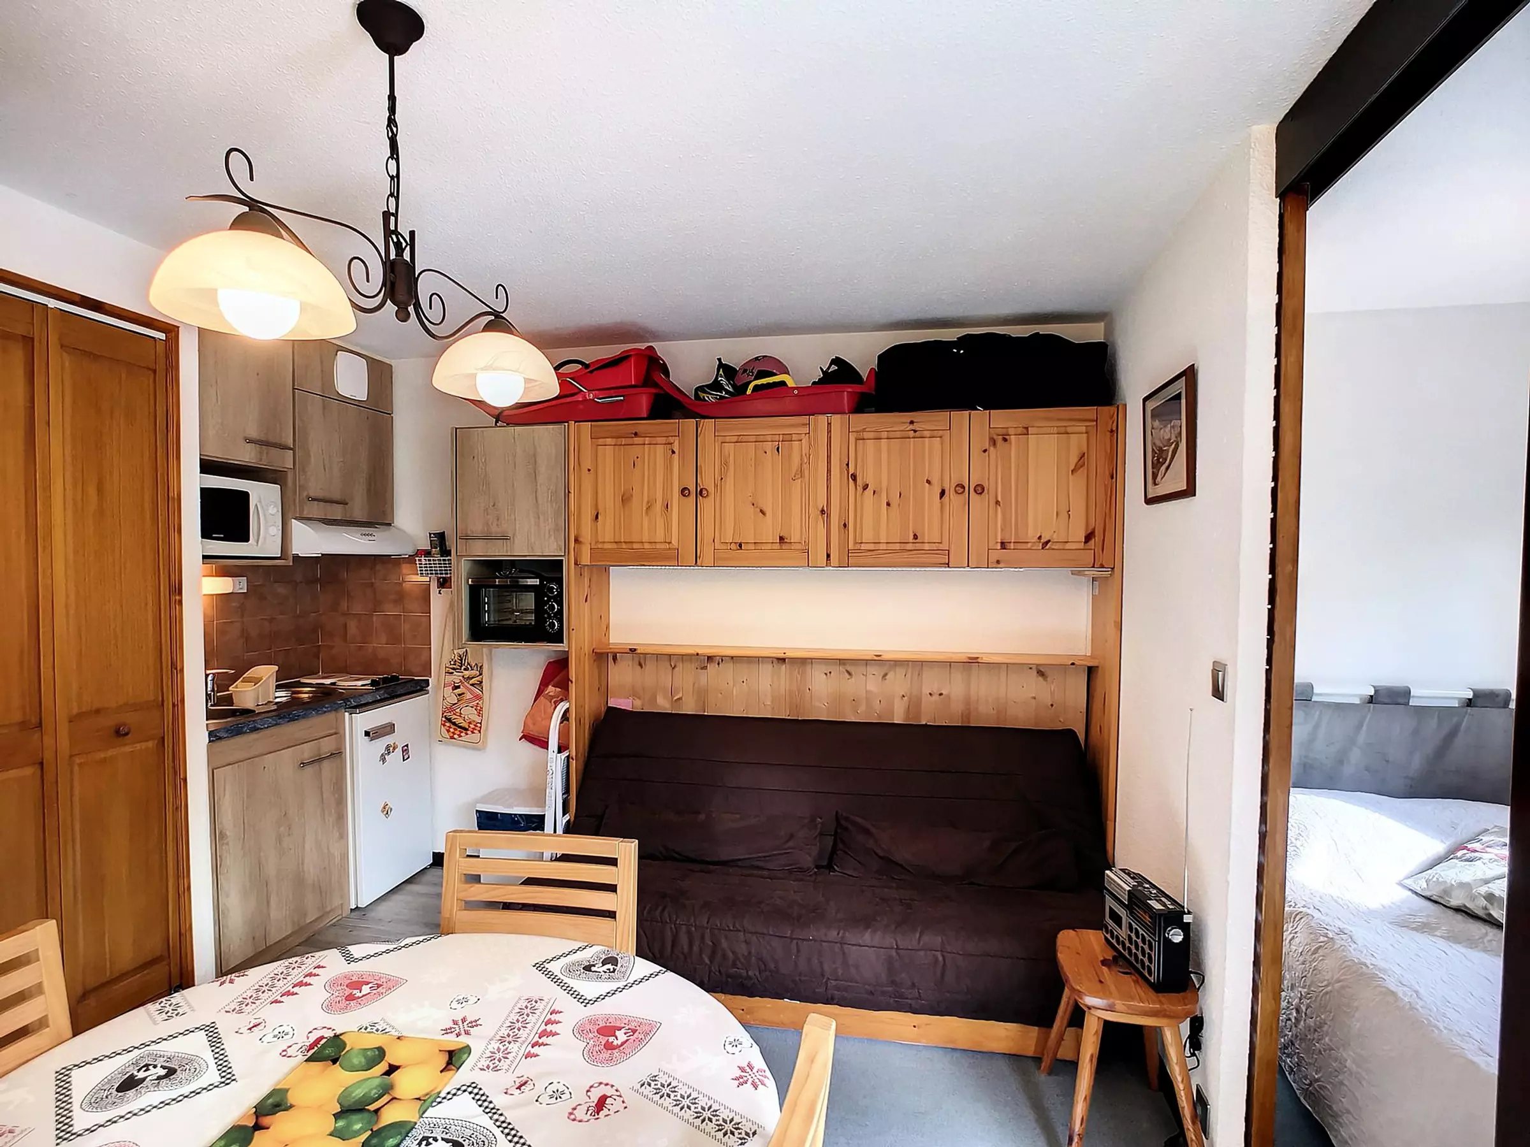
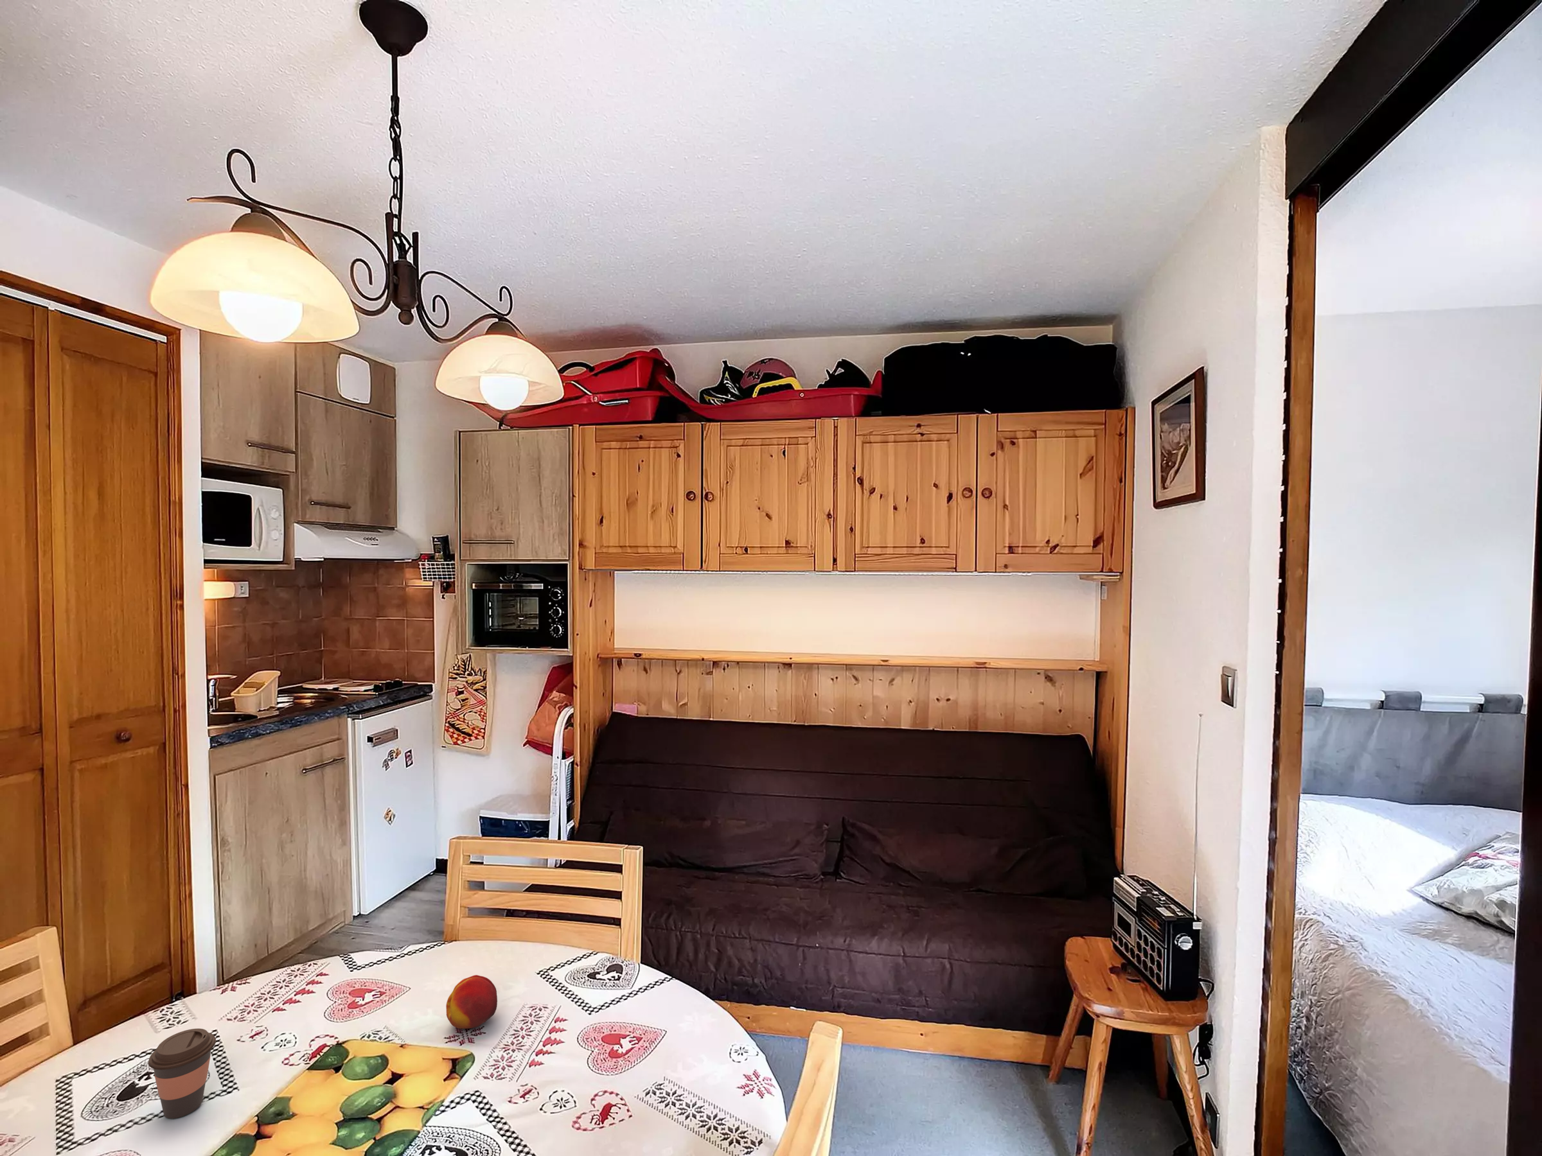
+ coffee cup [148,1027,216,1120]
+ fruit [446,974,498,1030]
